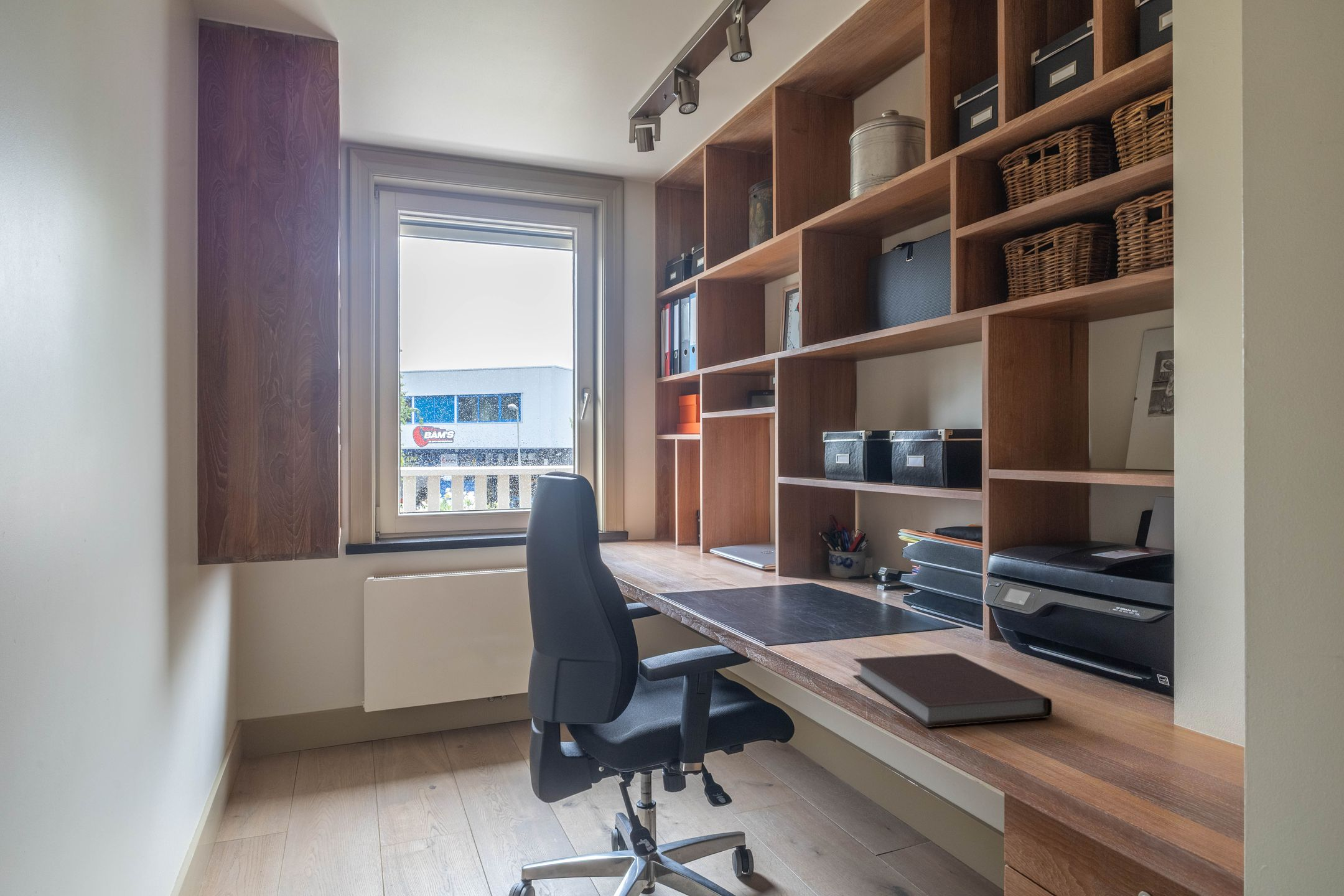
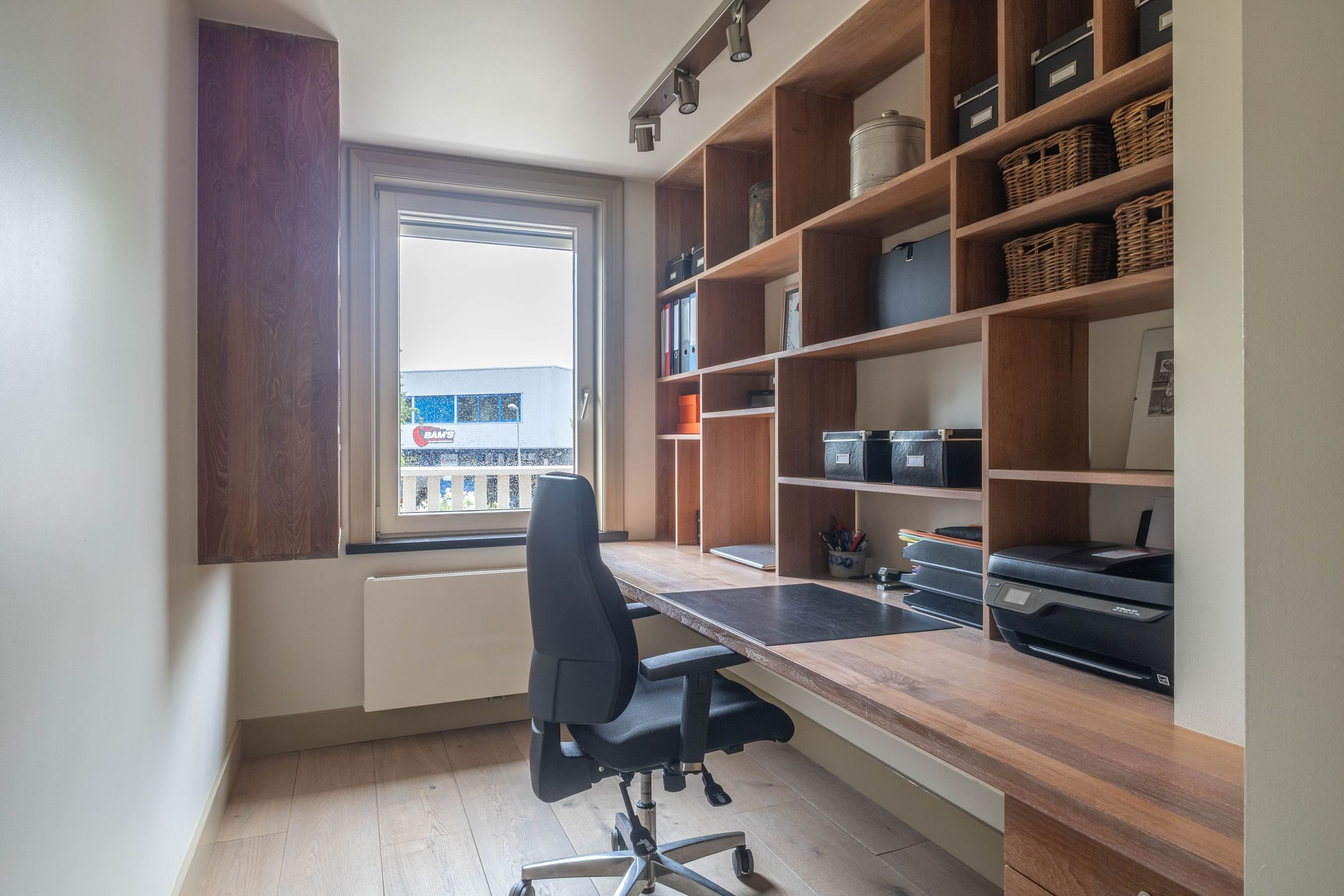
- notebook [852,652,1053,728]
